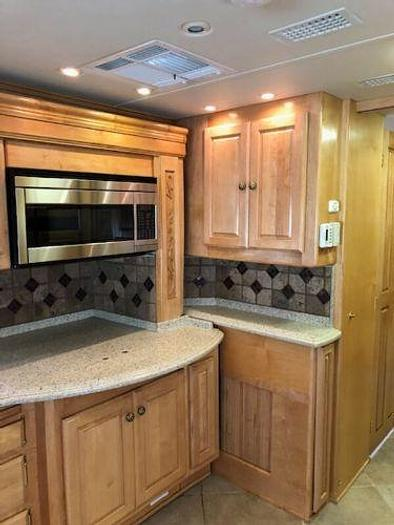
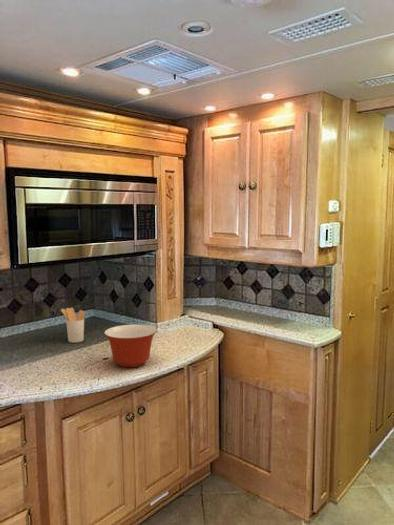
+ mixing bowl [103,324,158,368]
+ utensil holder [60,307,86,344]
